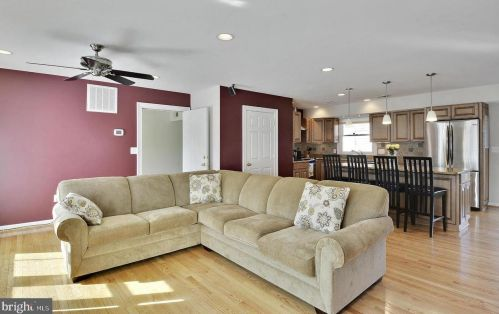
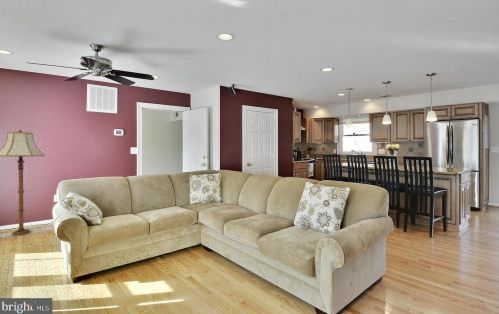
+ floor lamp [0,128,46,236]
